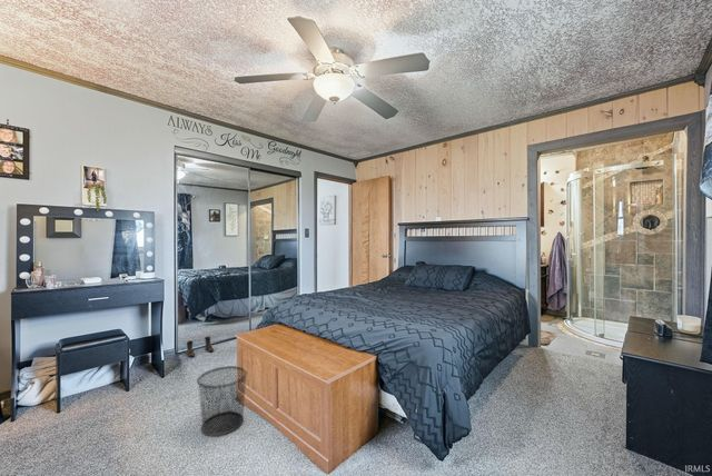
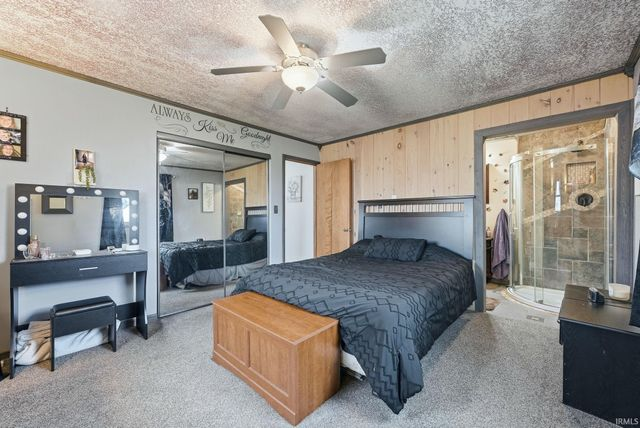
- waste bin [196,365,248,437]
- boots [186,336,215,358]
